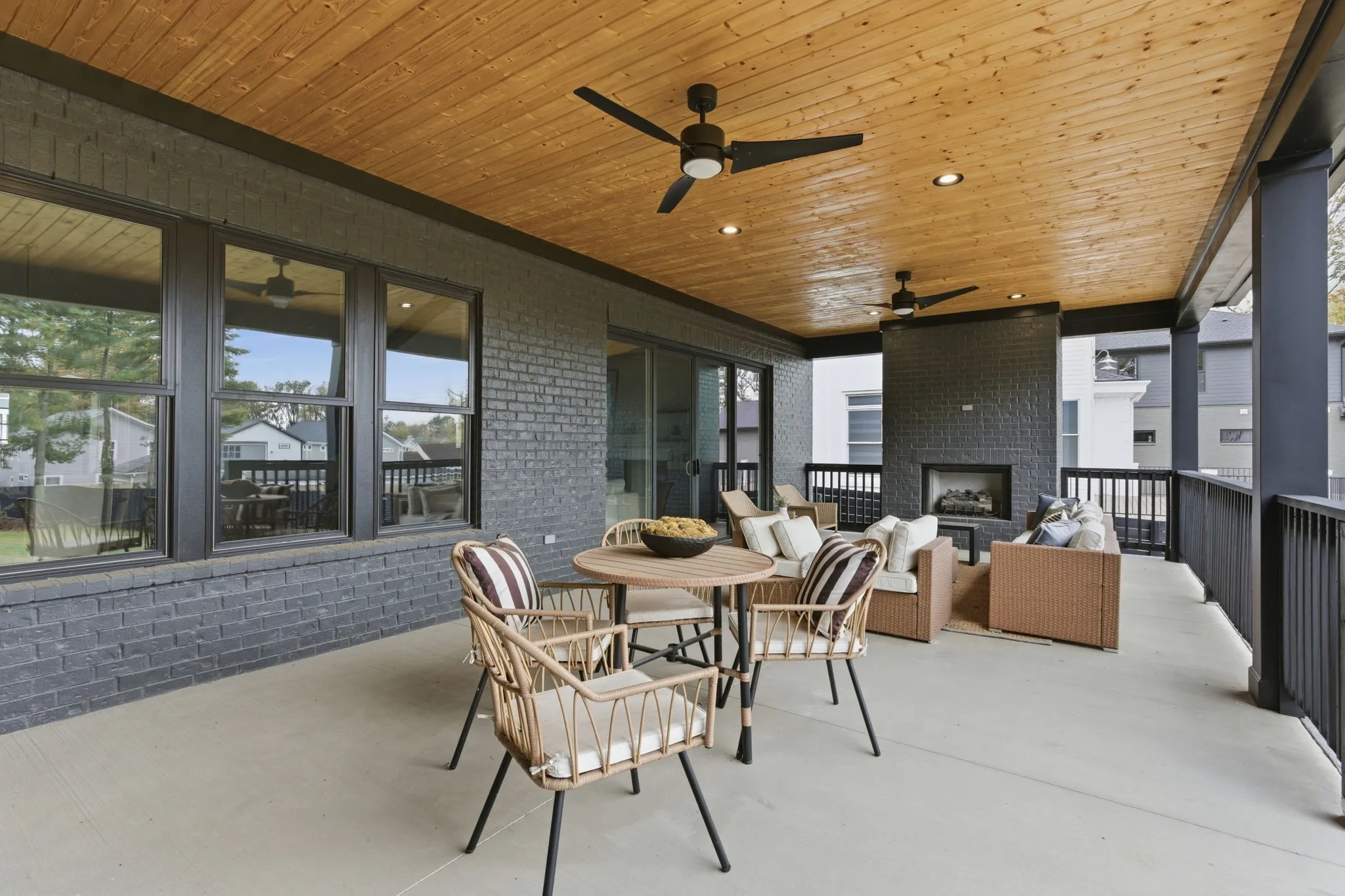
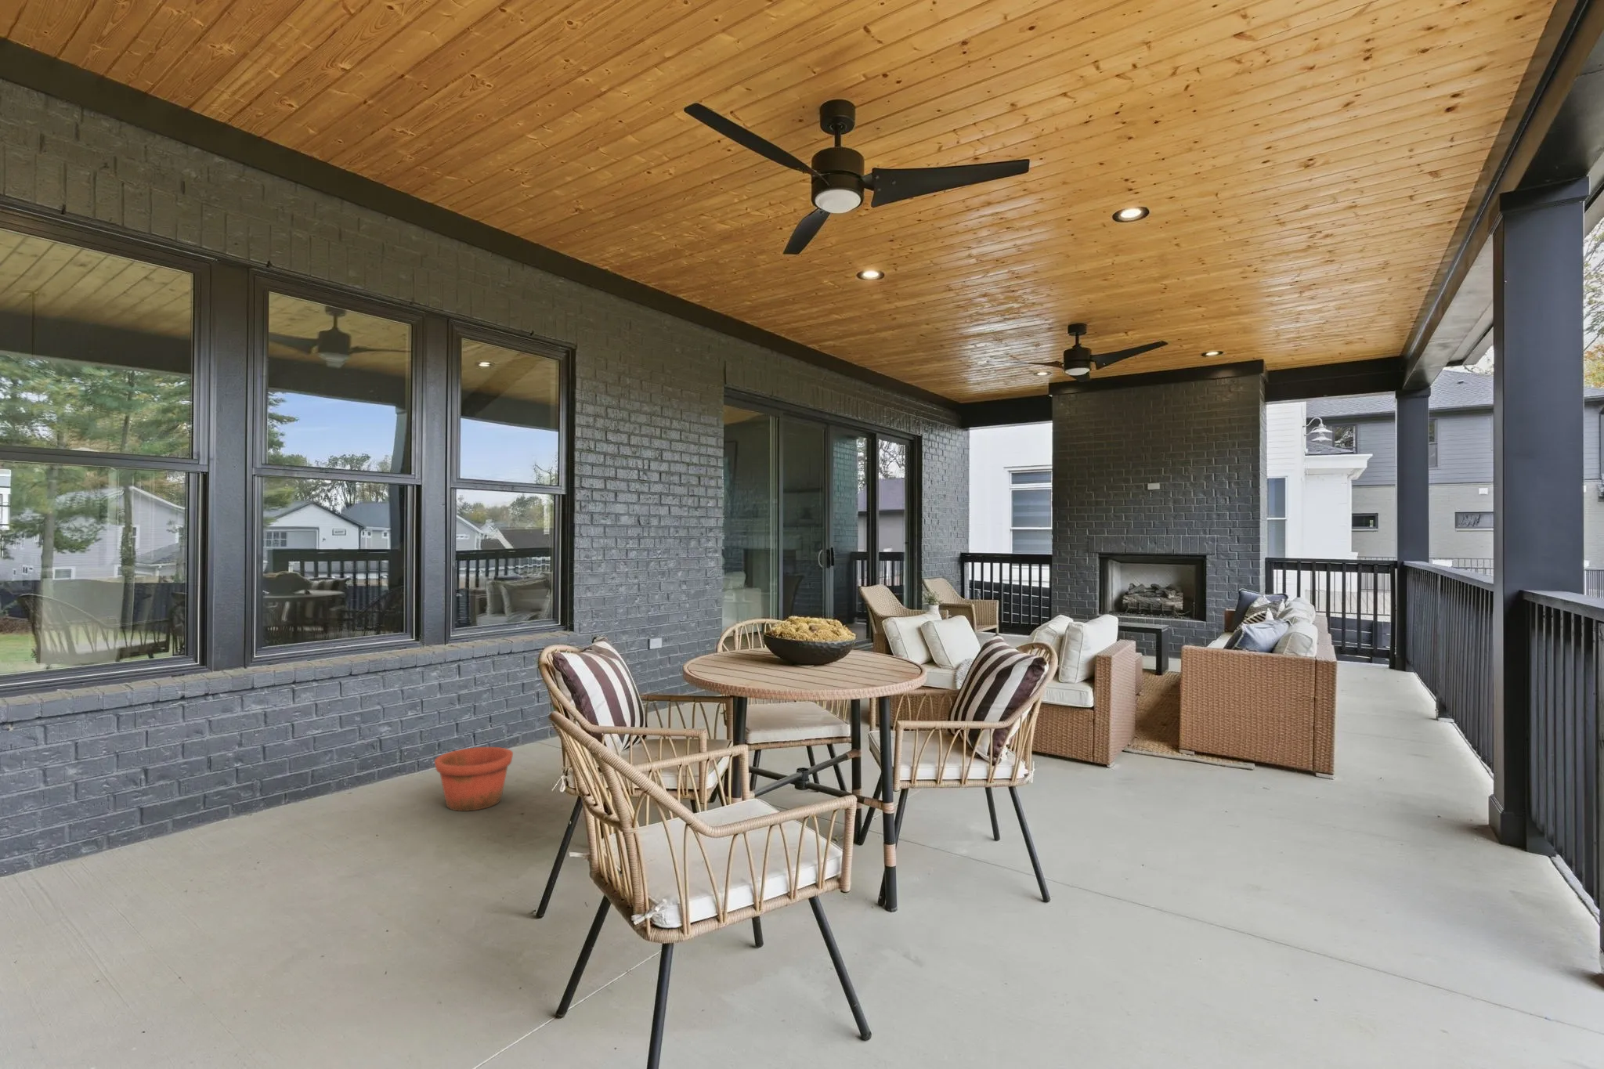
+ pot [434,747,514,812]
